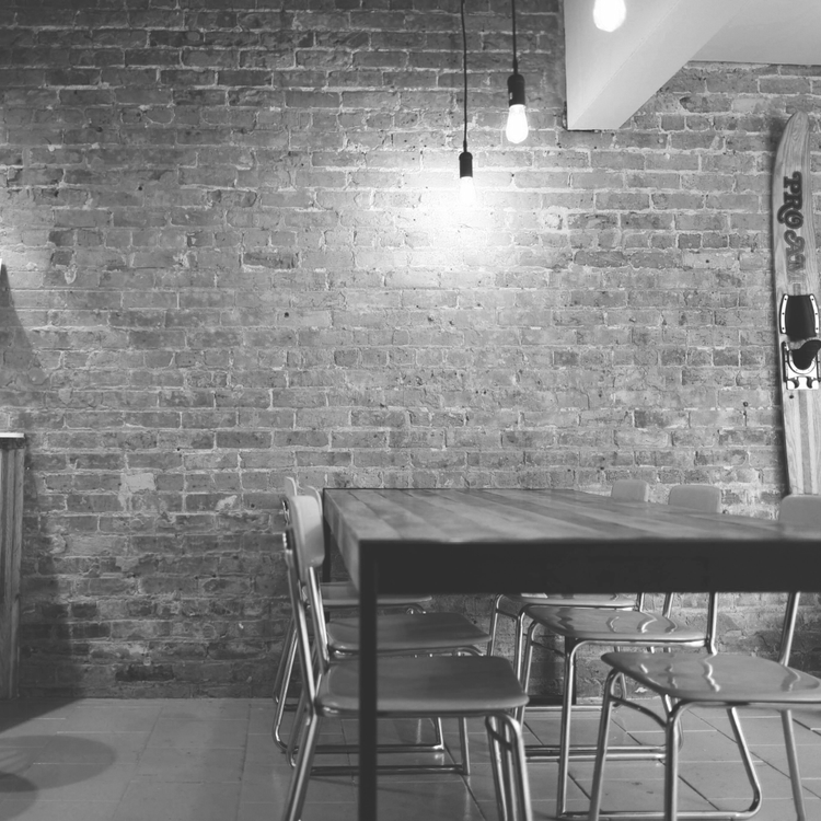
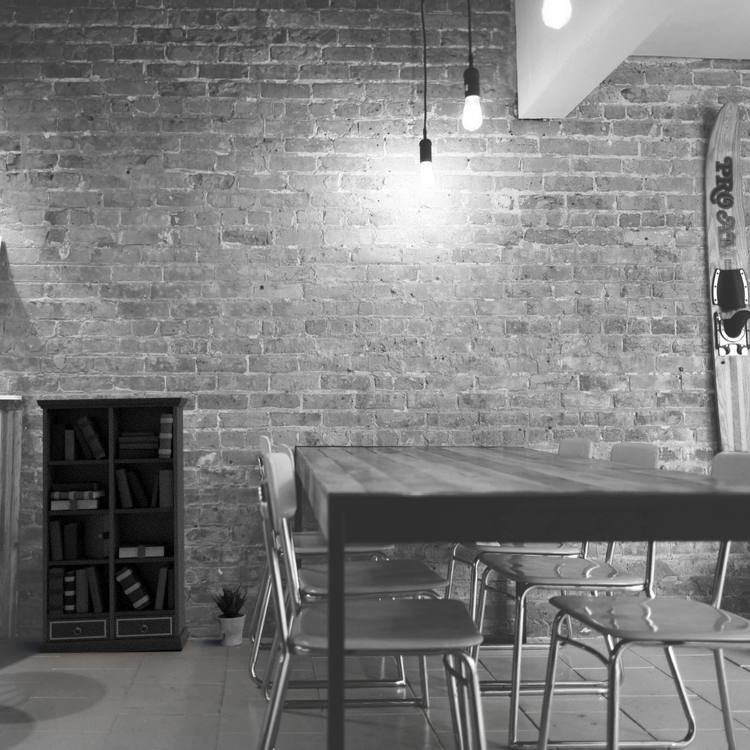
+ bookcase [36,396,190,654]
+ potted plant [209,581,251,647]
